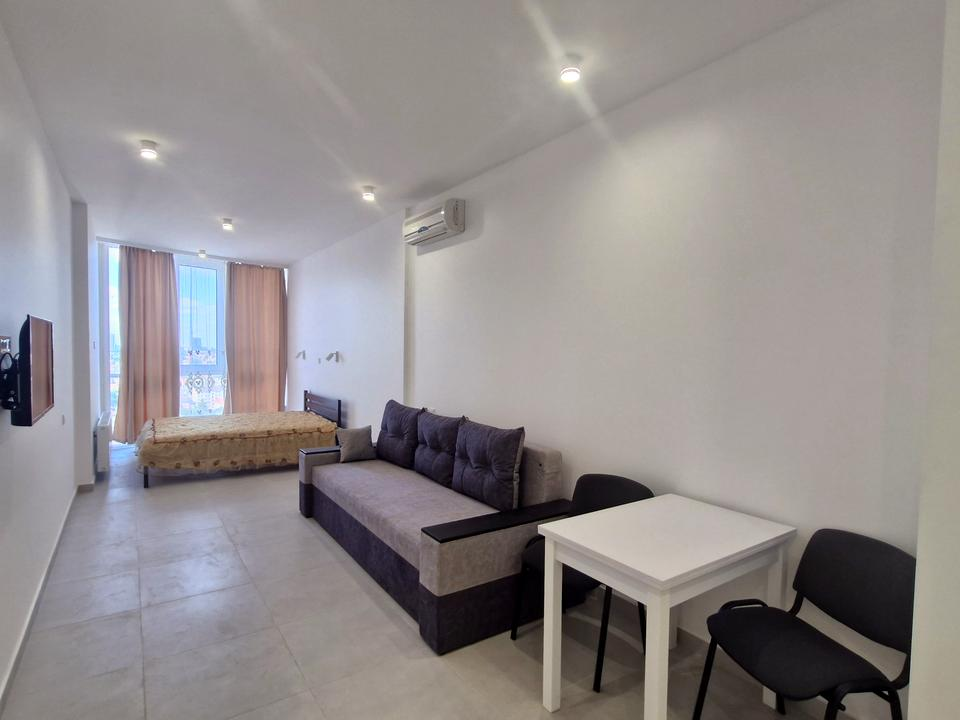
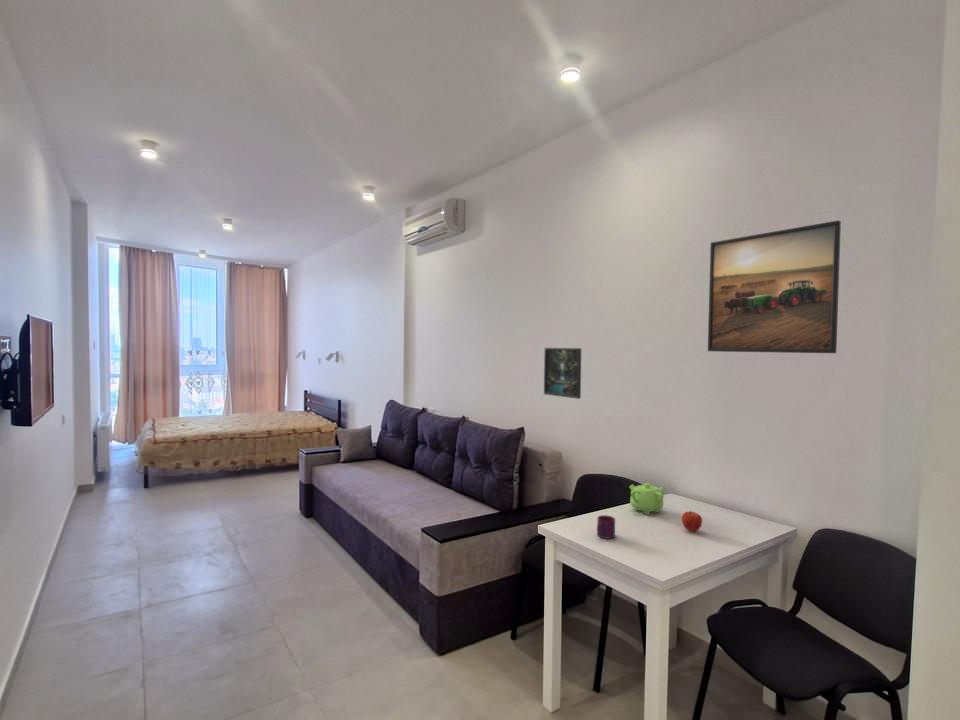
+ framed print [707,220,842,354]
+ teapot [628,482,666,516]
+ fruit [681,510,703,533]
+ mug [596,514,616,540]
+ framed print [543,347,582,400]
